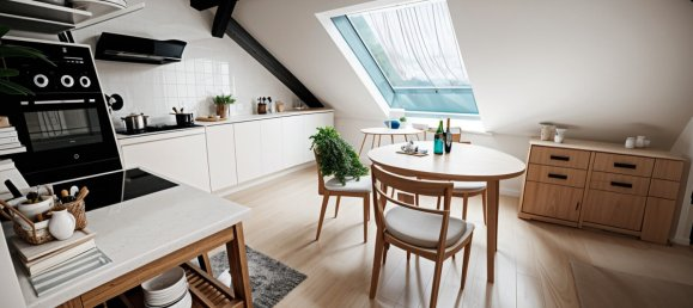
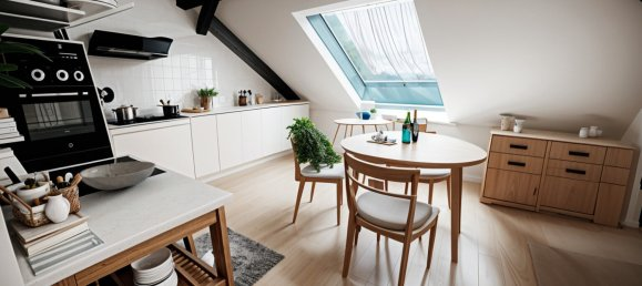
+ bowl [79,161,157,191]
